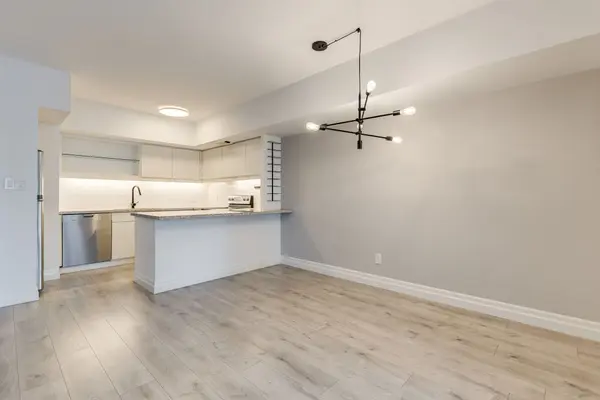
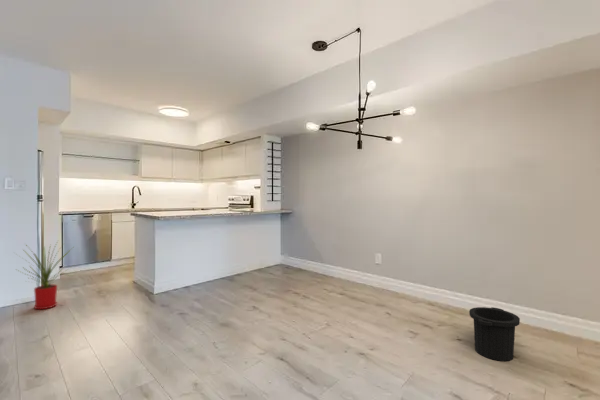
+ trash can [468,306,521,362]
+ house plant [14,240,74,310]
